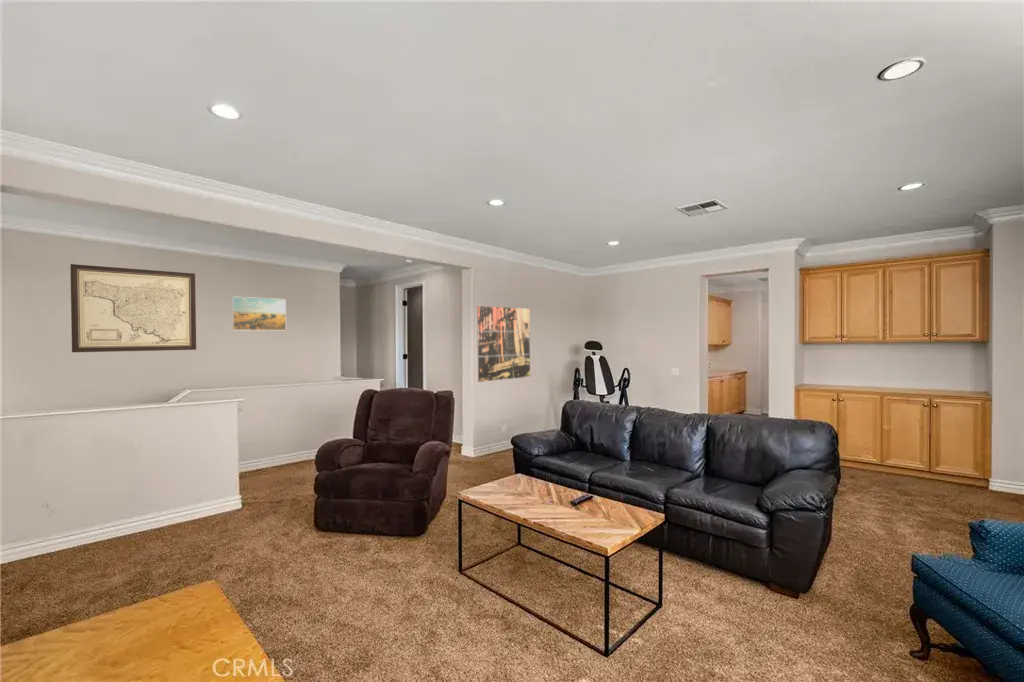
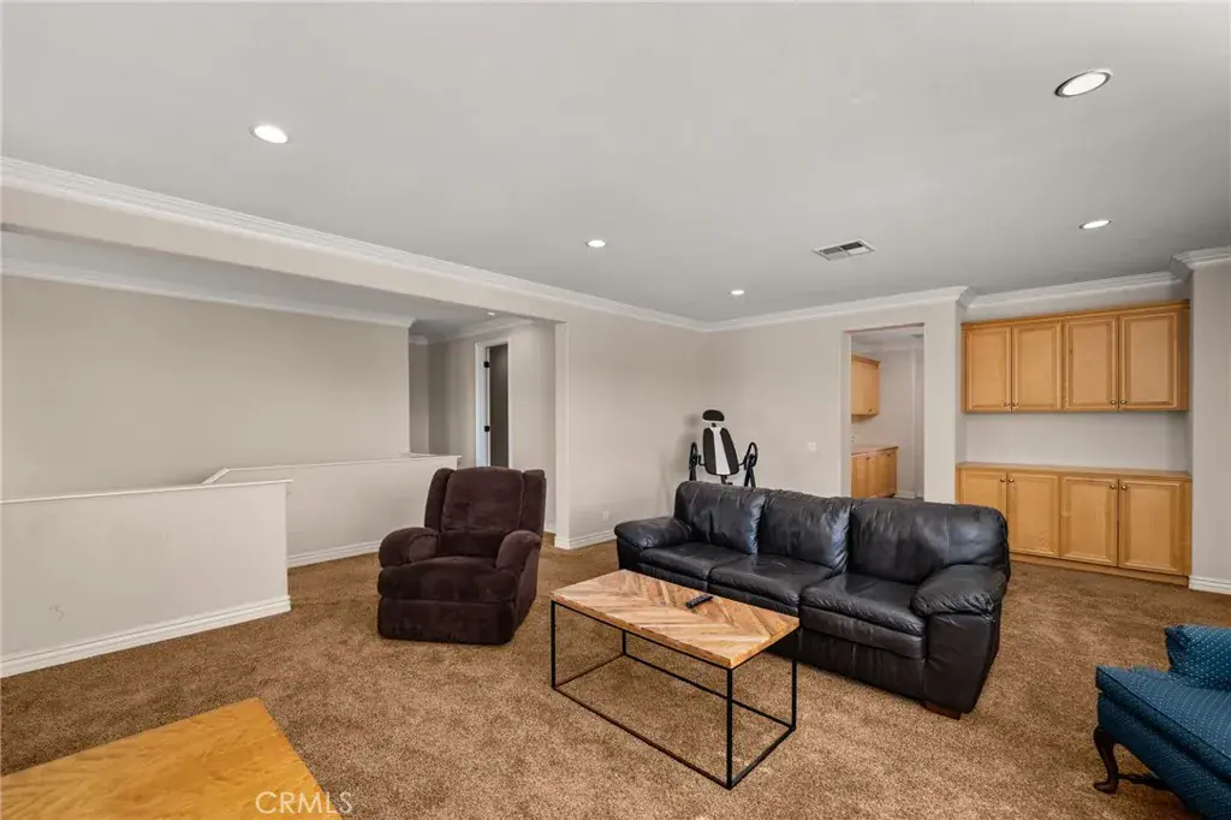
- wall art [476,305,531,383]
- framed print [231,296,287,331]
- wall art [69,263,197,353]
